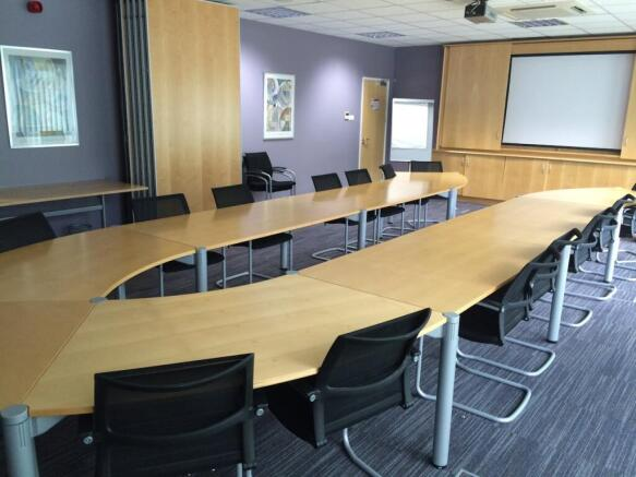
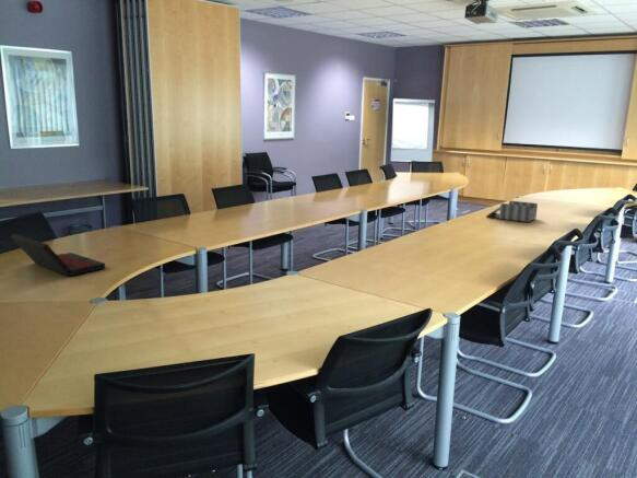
+ desk organizer [485,200,539,223]
+ laptop [9,233,106,277]
